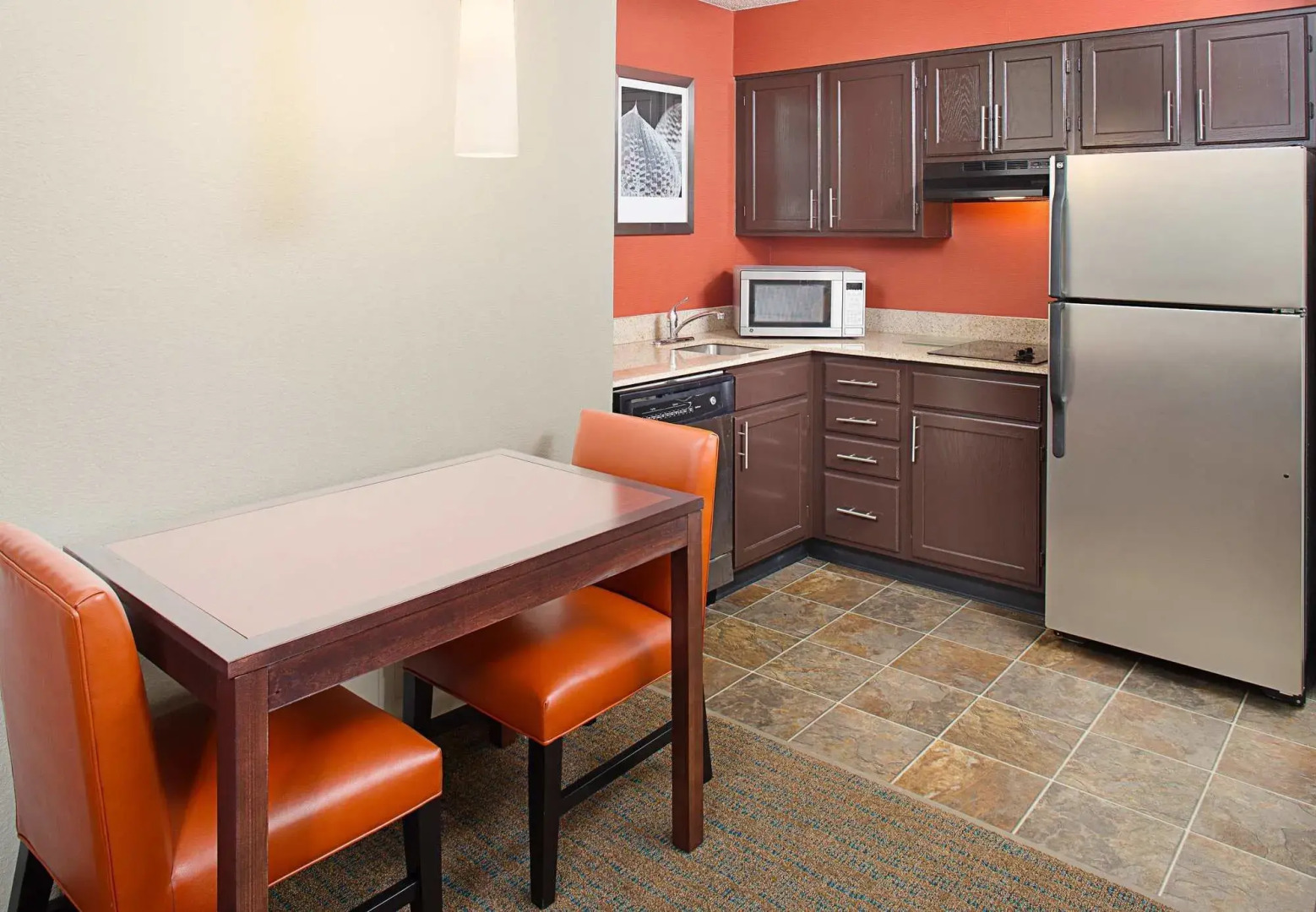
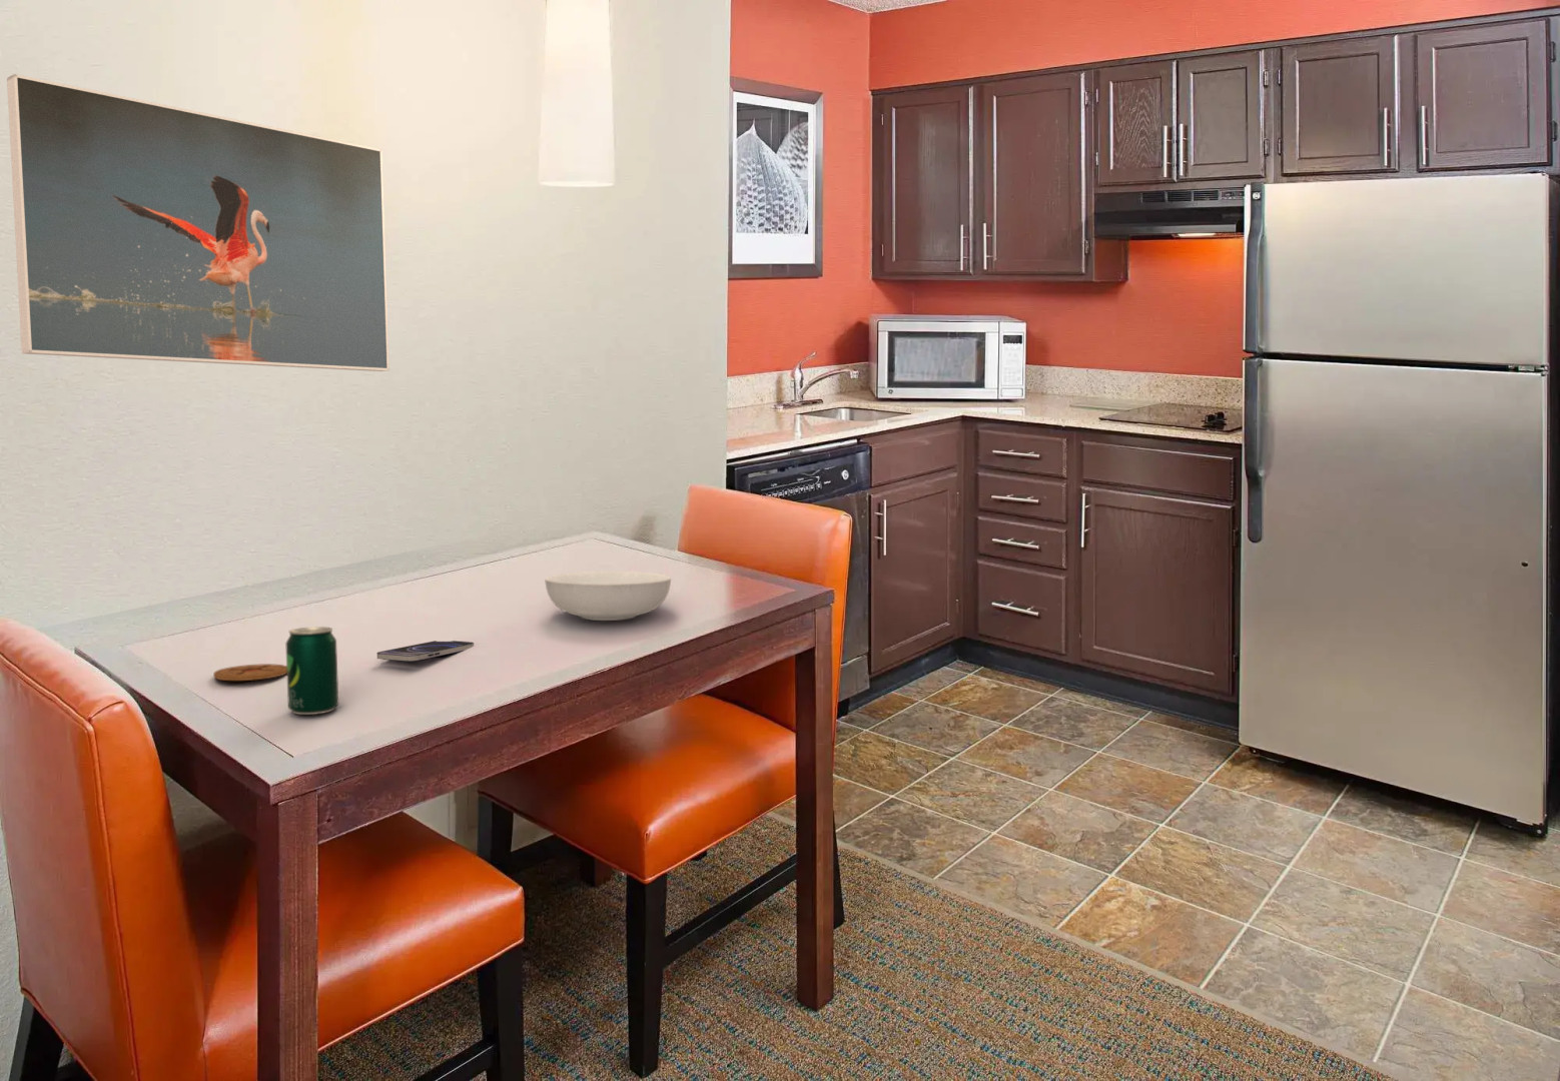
+ serving bowl [544,570,672,621]
+ coaster [212,663,287,682]
+ beverage can [284,626,339,716]
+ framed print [6,73,390,372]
+ smartphone [377,640,474,663]
